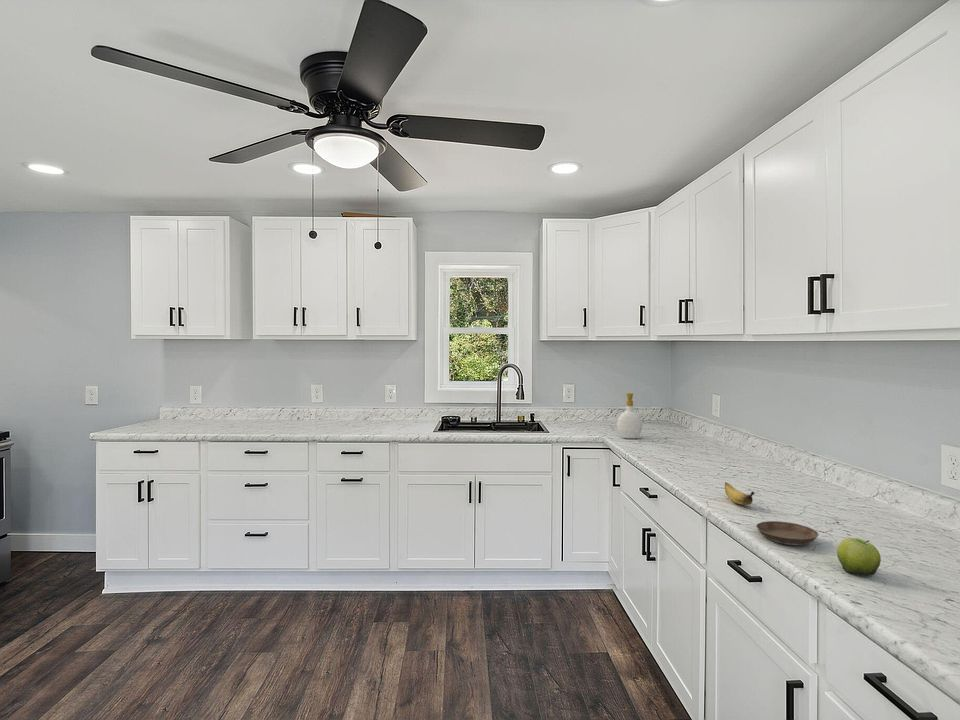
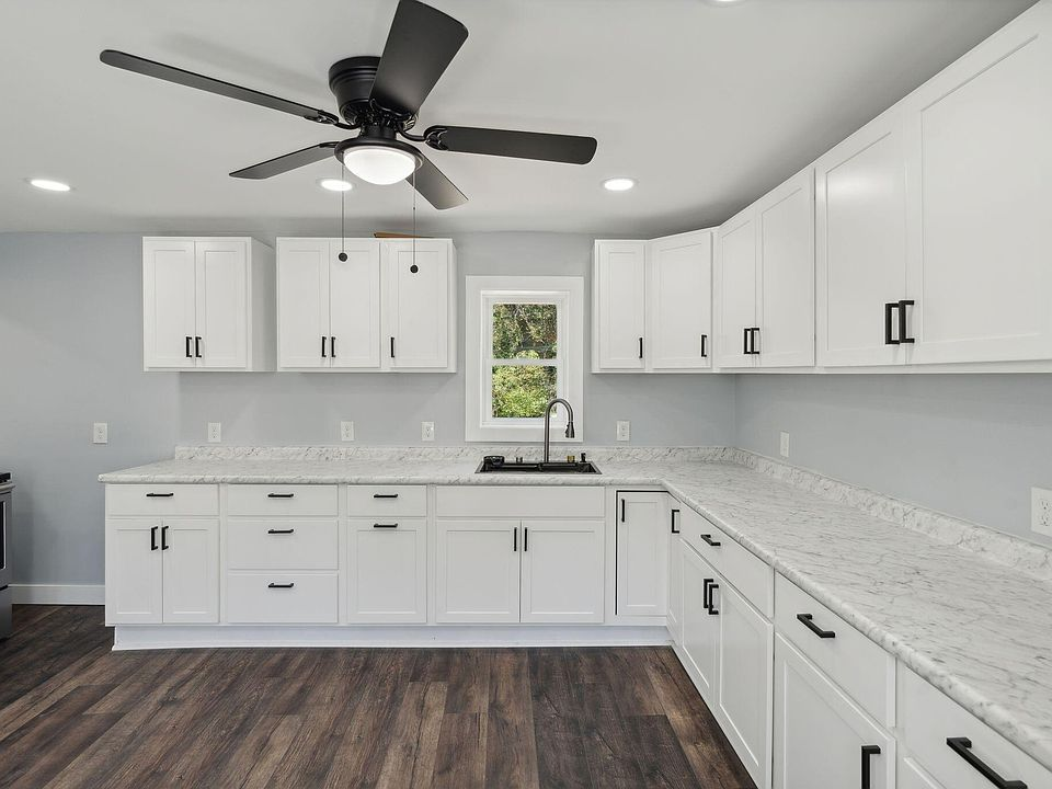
- fruit [836,537,882,576]
- soap bottle [616,392,643,440]
- saucer [755,520,819,546]
- banana [724,481,755,506]
